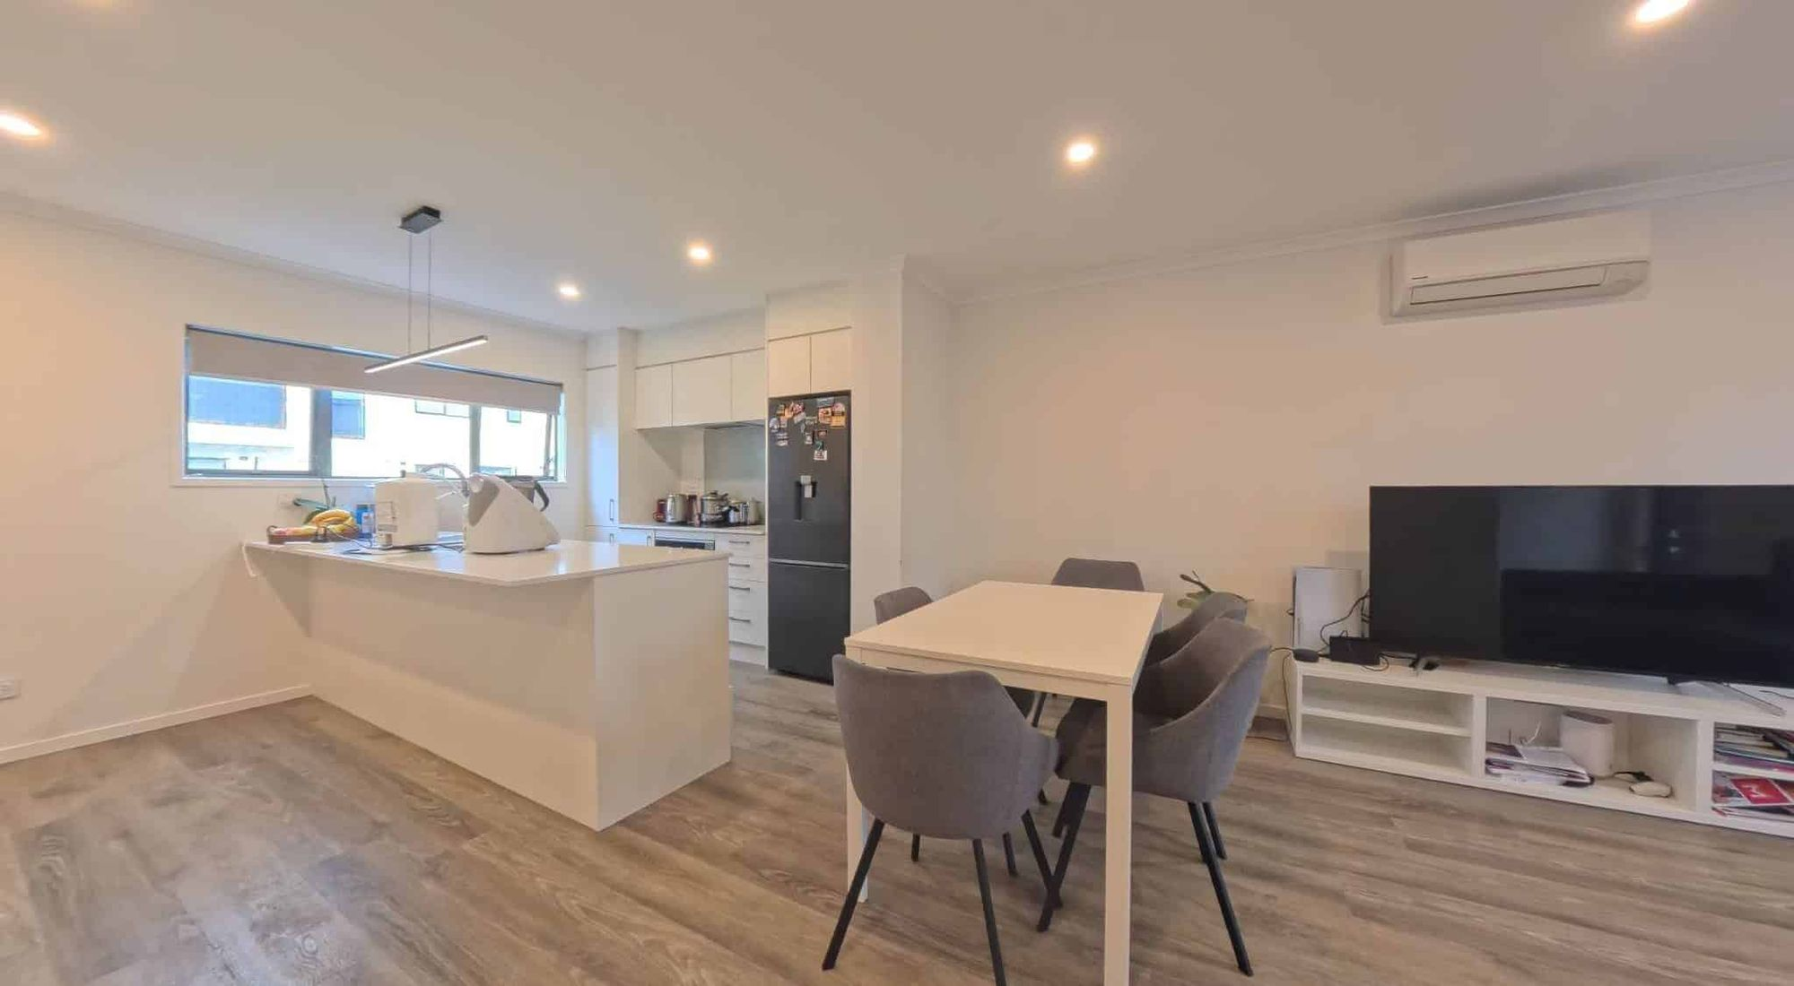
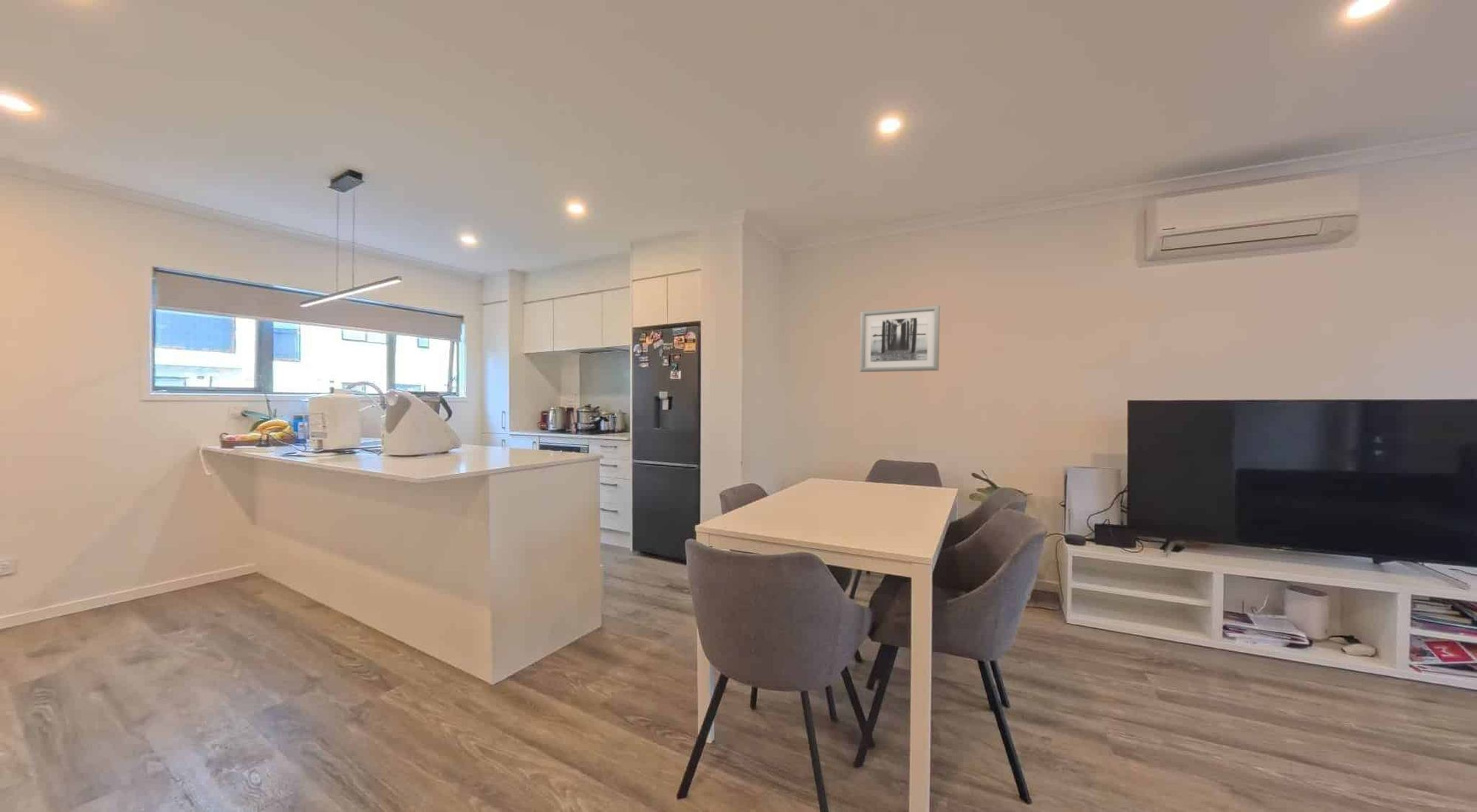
+ wall art [859,305,940,373]
